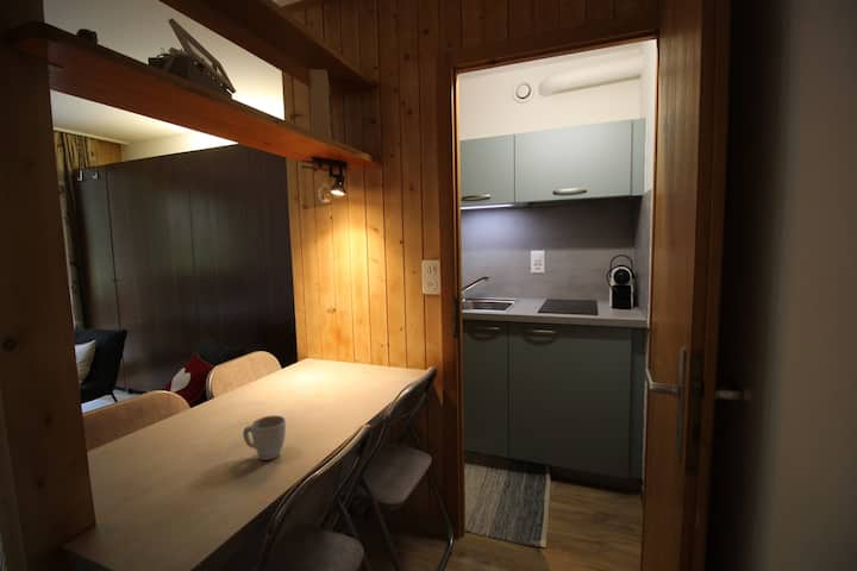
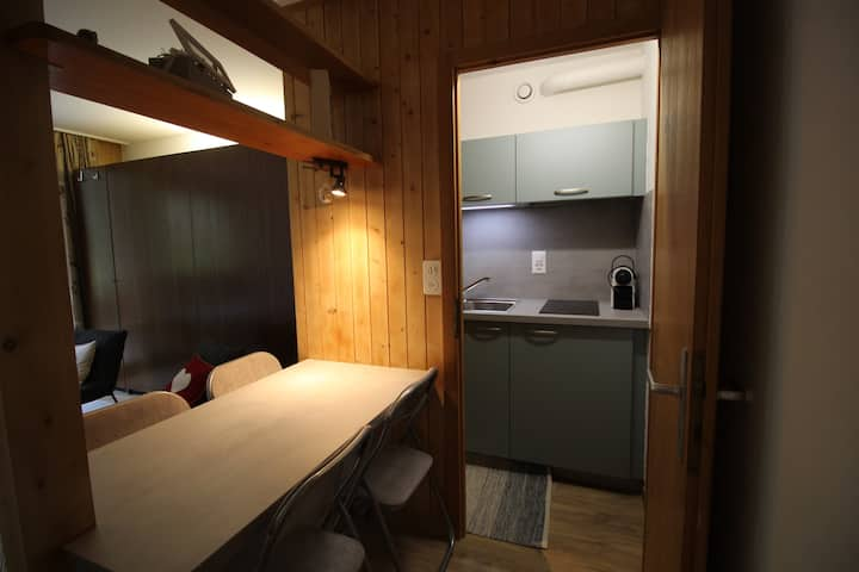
- mug [242,414,287,462]
